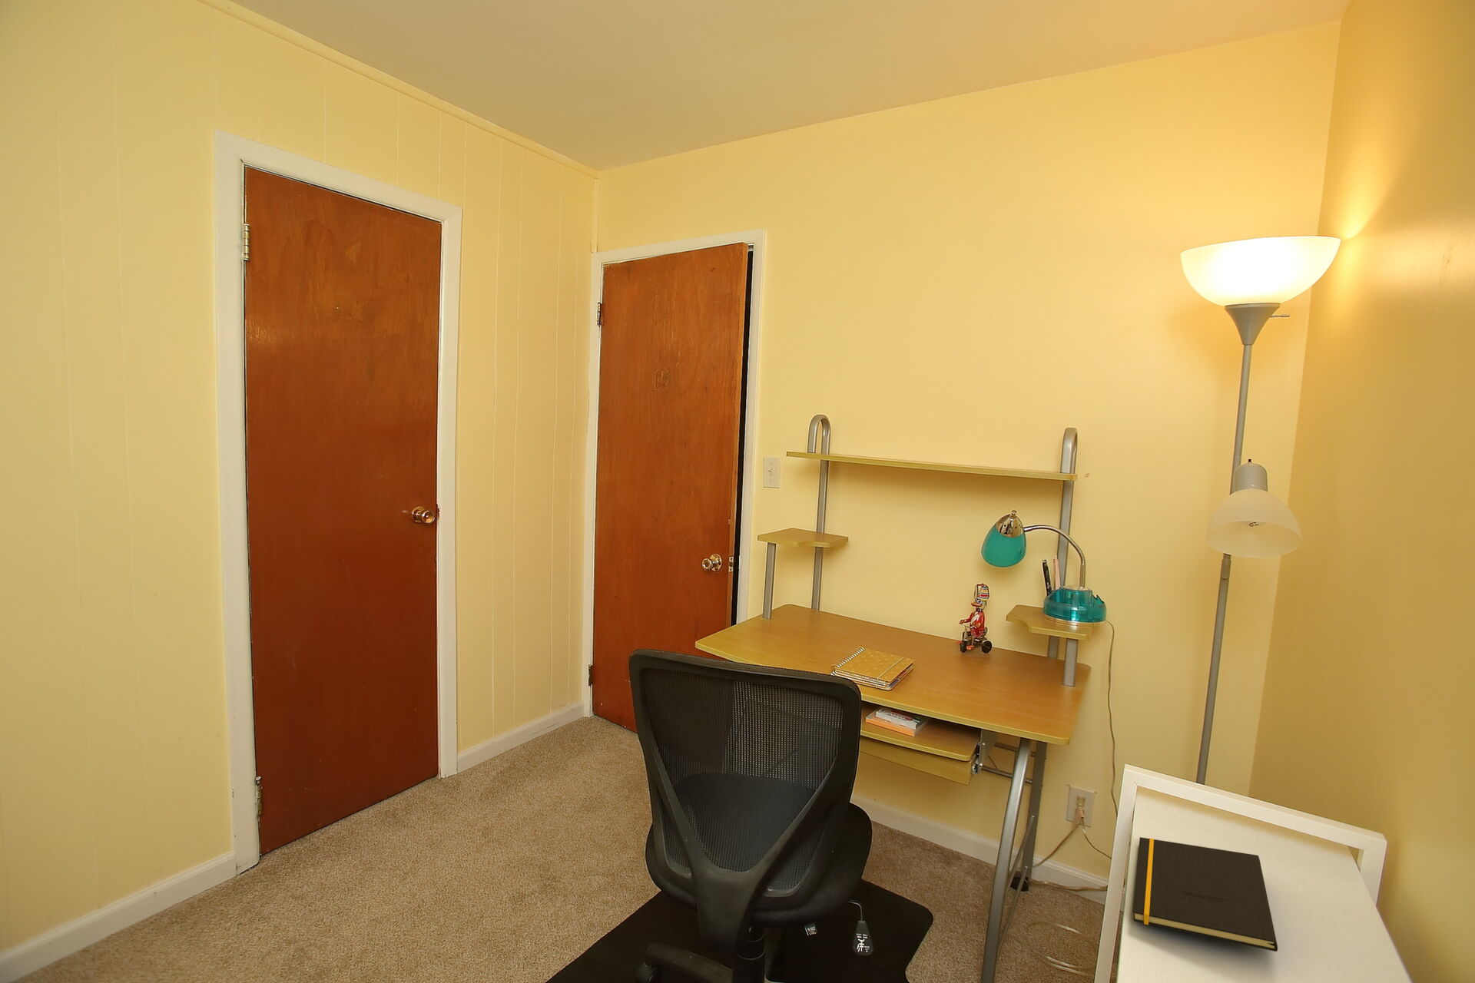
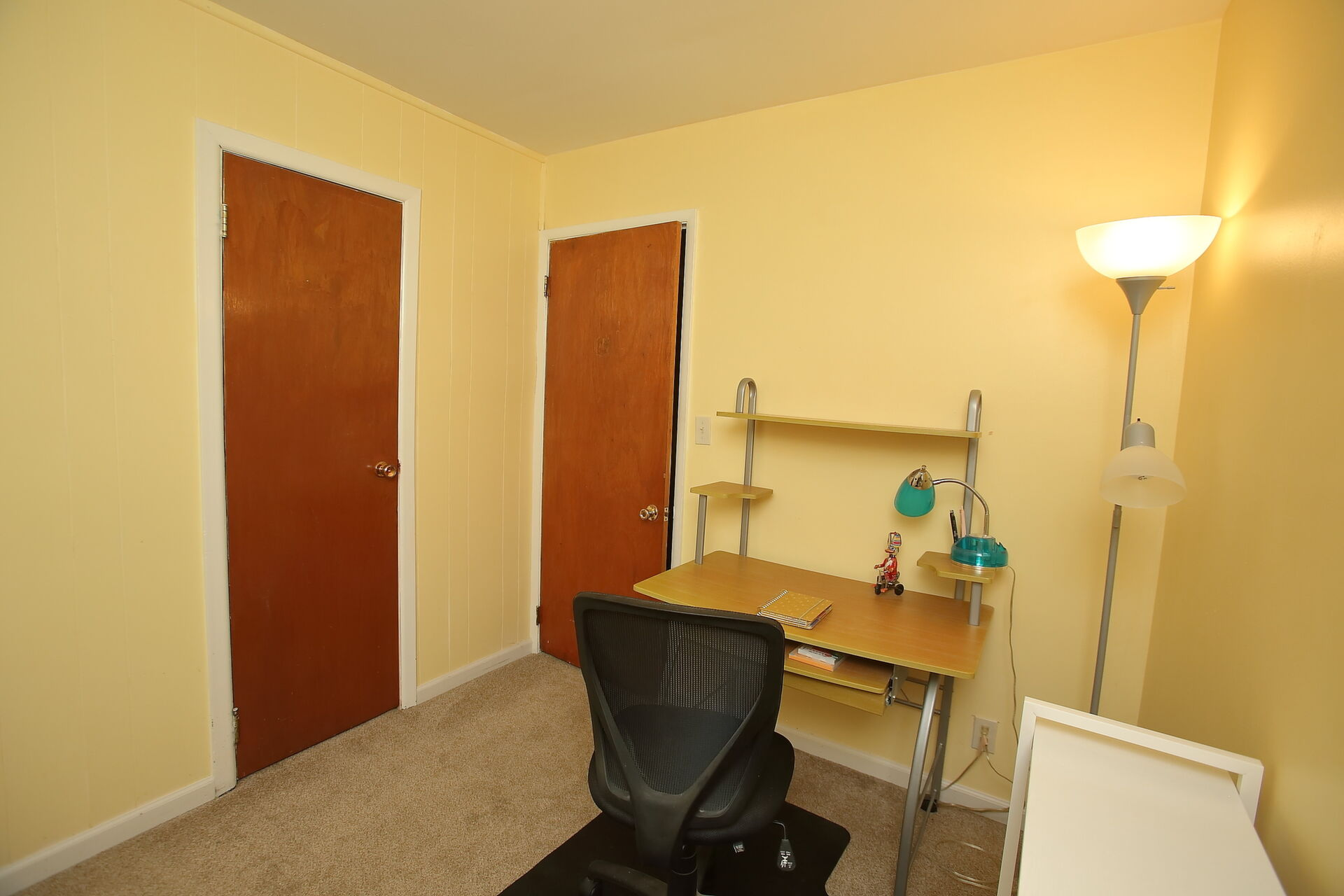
- notepad [1131,836,1279,952]
